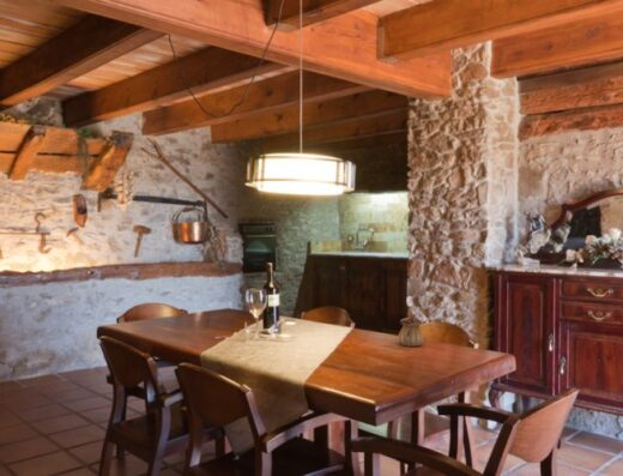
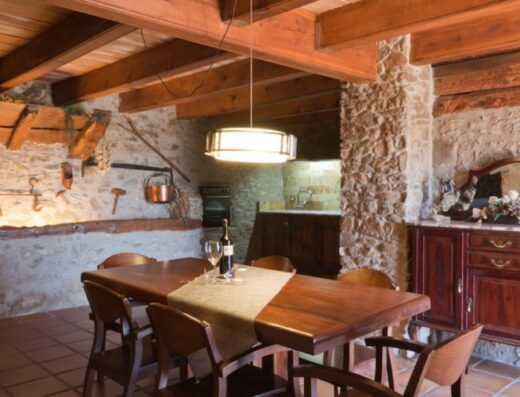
- teapot [398,313,424,348]
